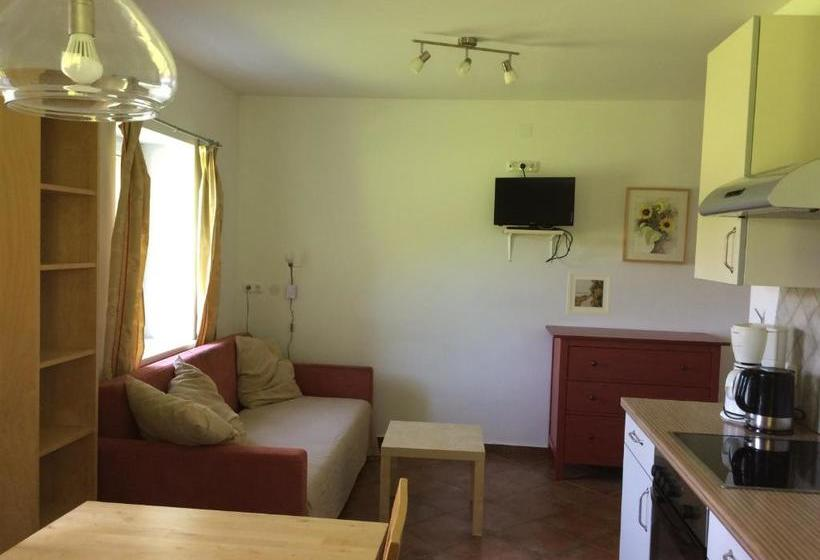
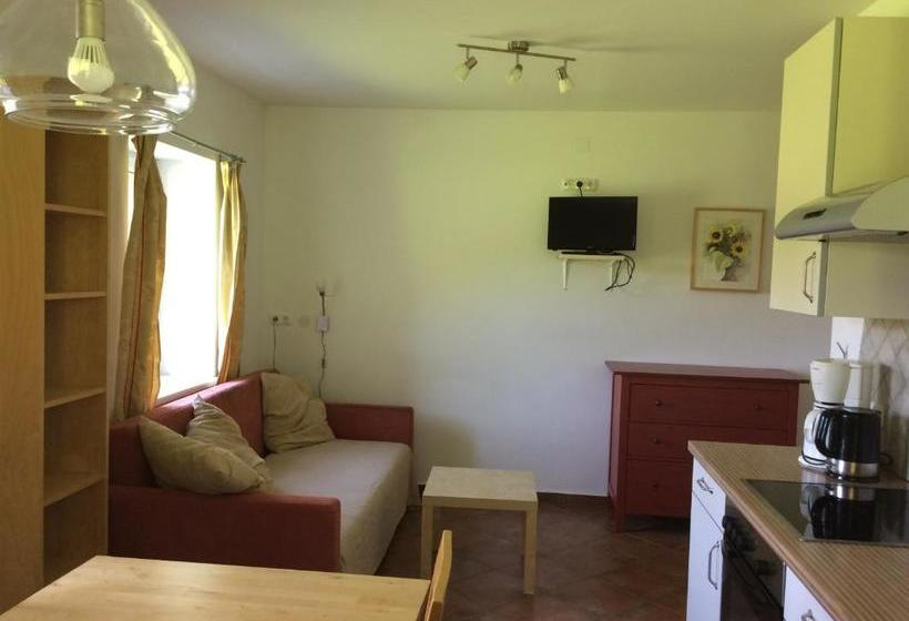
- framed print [565,270,613,317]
